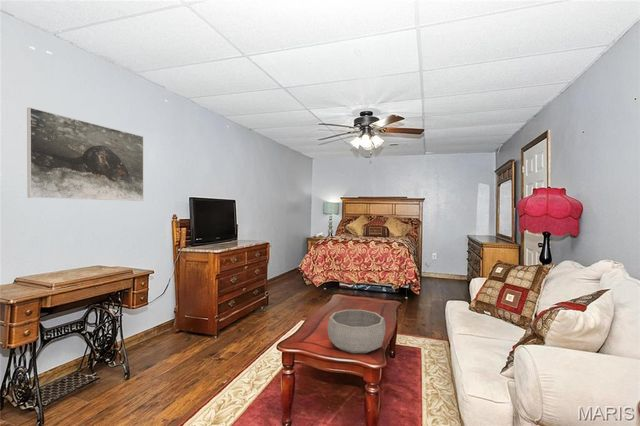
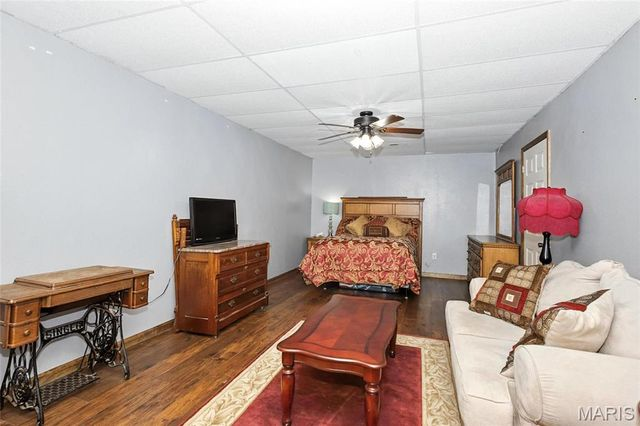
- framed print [26,107,144,202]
- decorative bowl [326,309,387,354]
